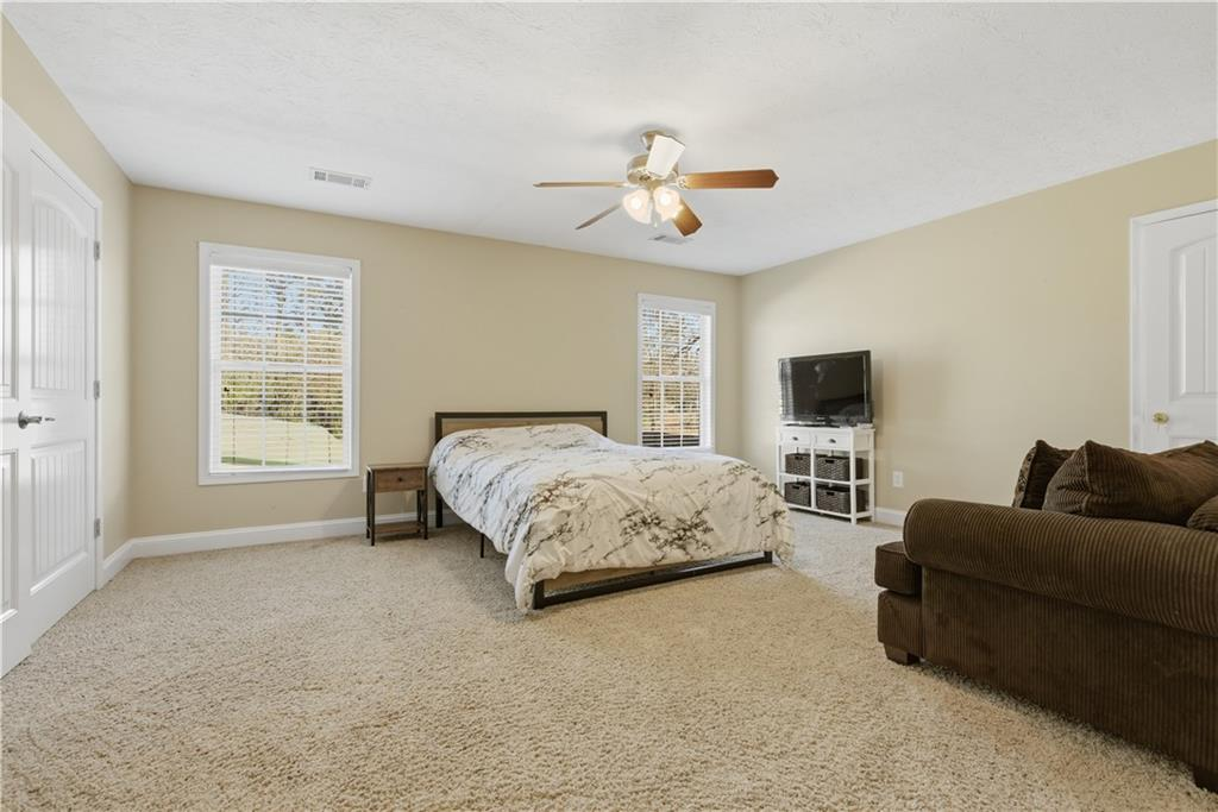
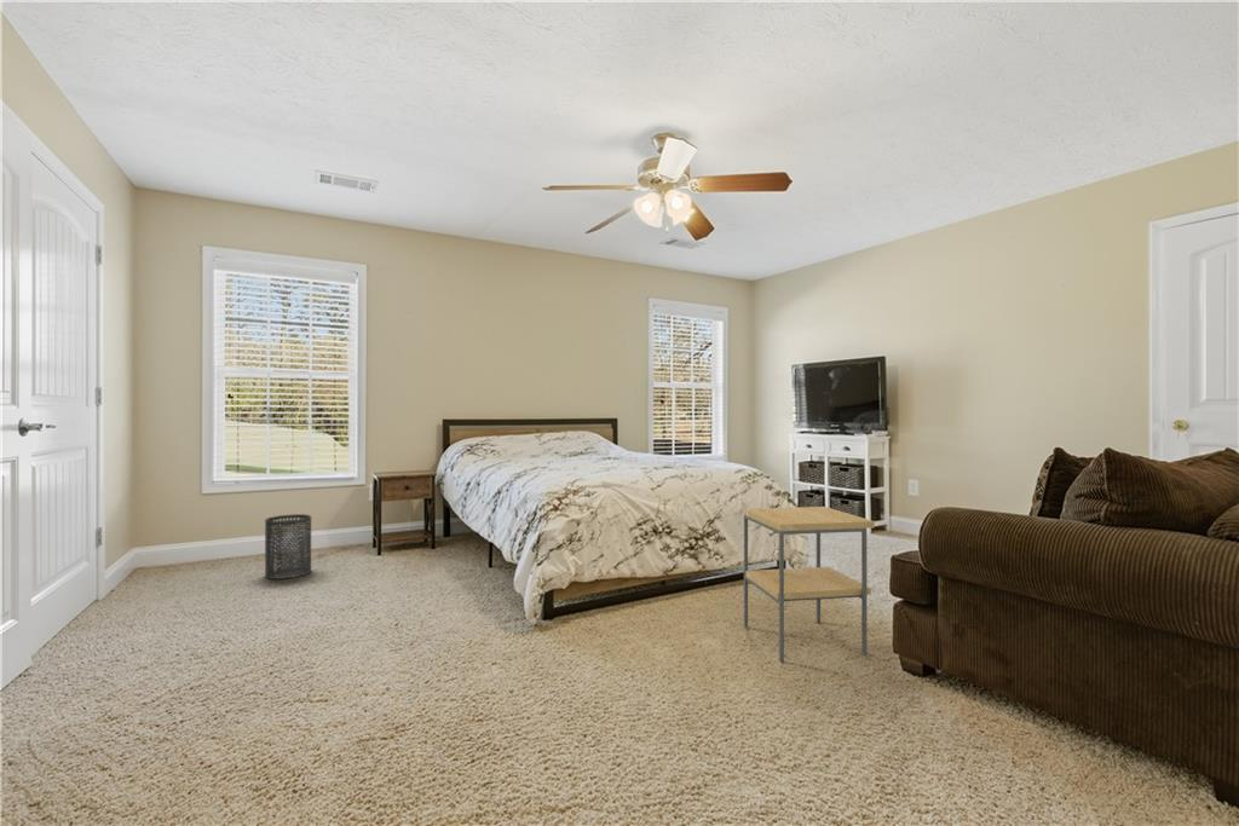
+ trash can [264,513,312,580]
+ side table [743,506,876,663]
